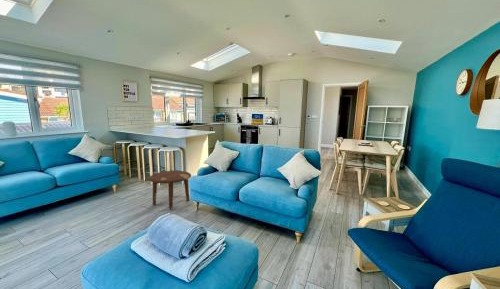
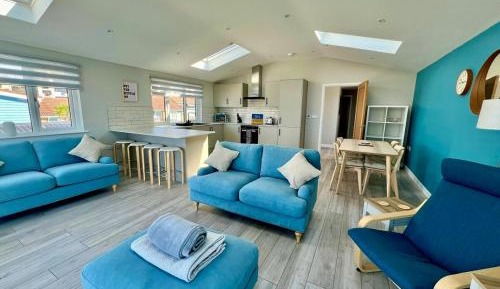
- side table [148,170,192,210]
